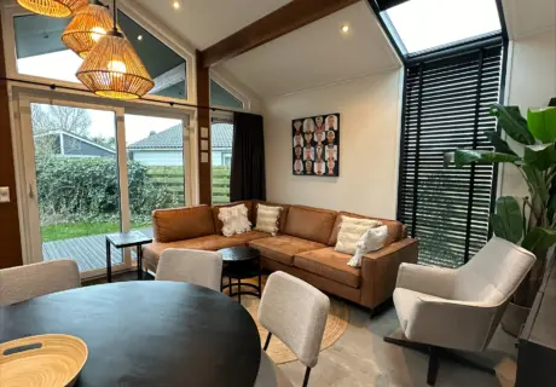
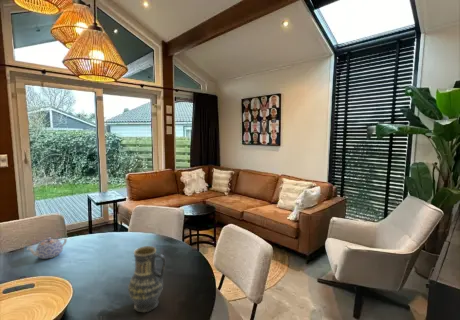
+ vase [127,245,166,313]
+ teapot [27,237,68,260]
